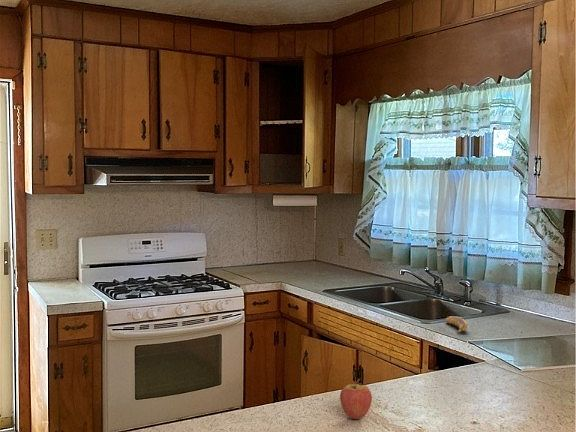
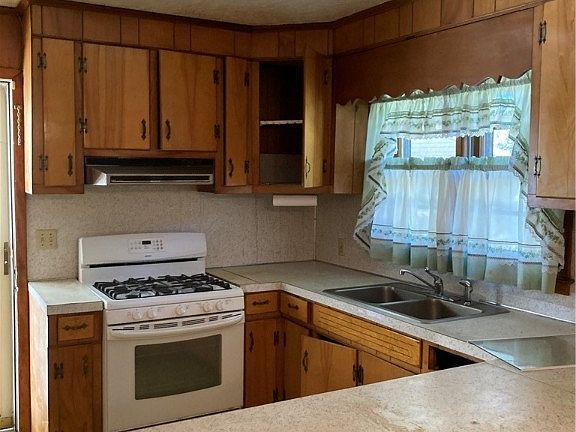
- fruit [339,378,373,420]
- banana [445,316,468,334]
